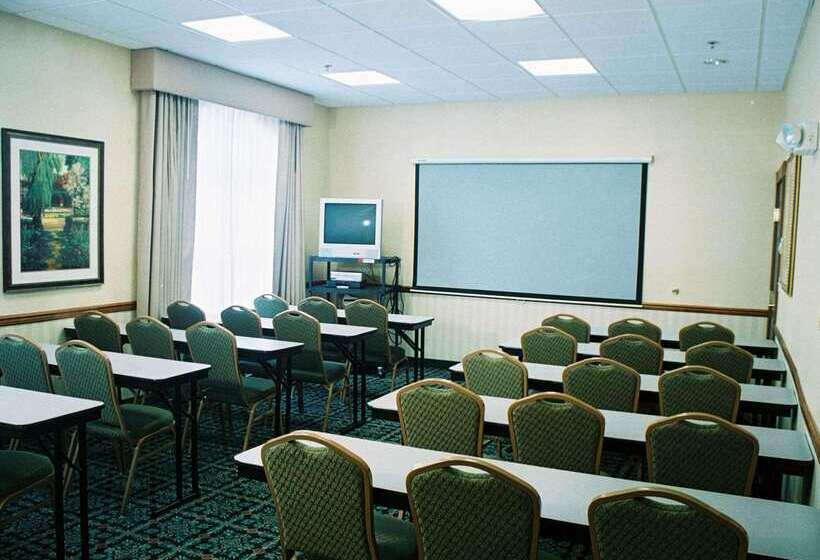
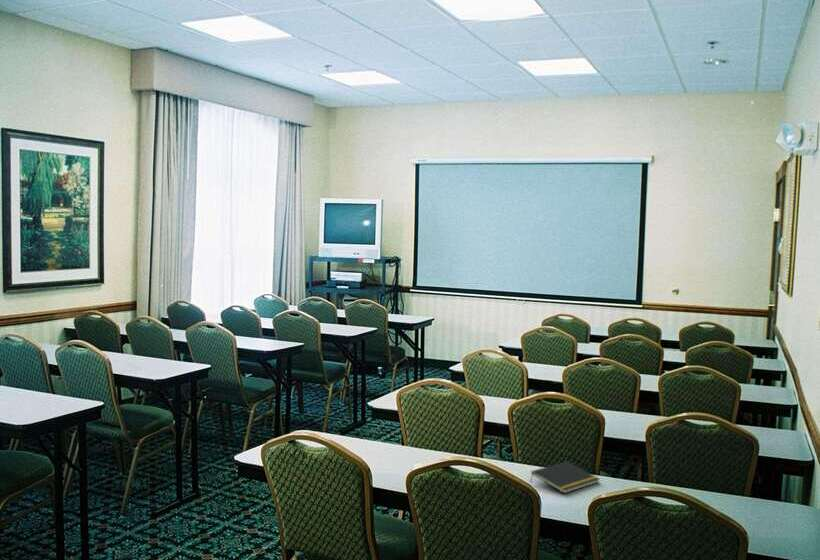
+ notepad [529,460,600,494]
